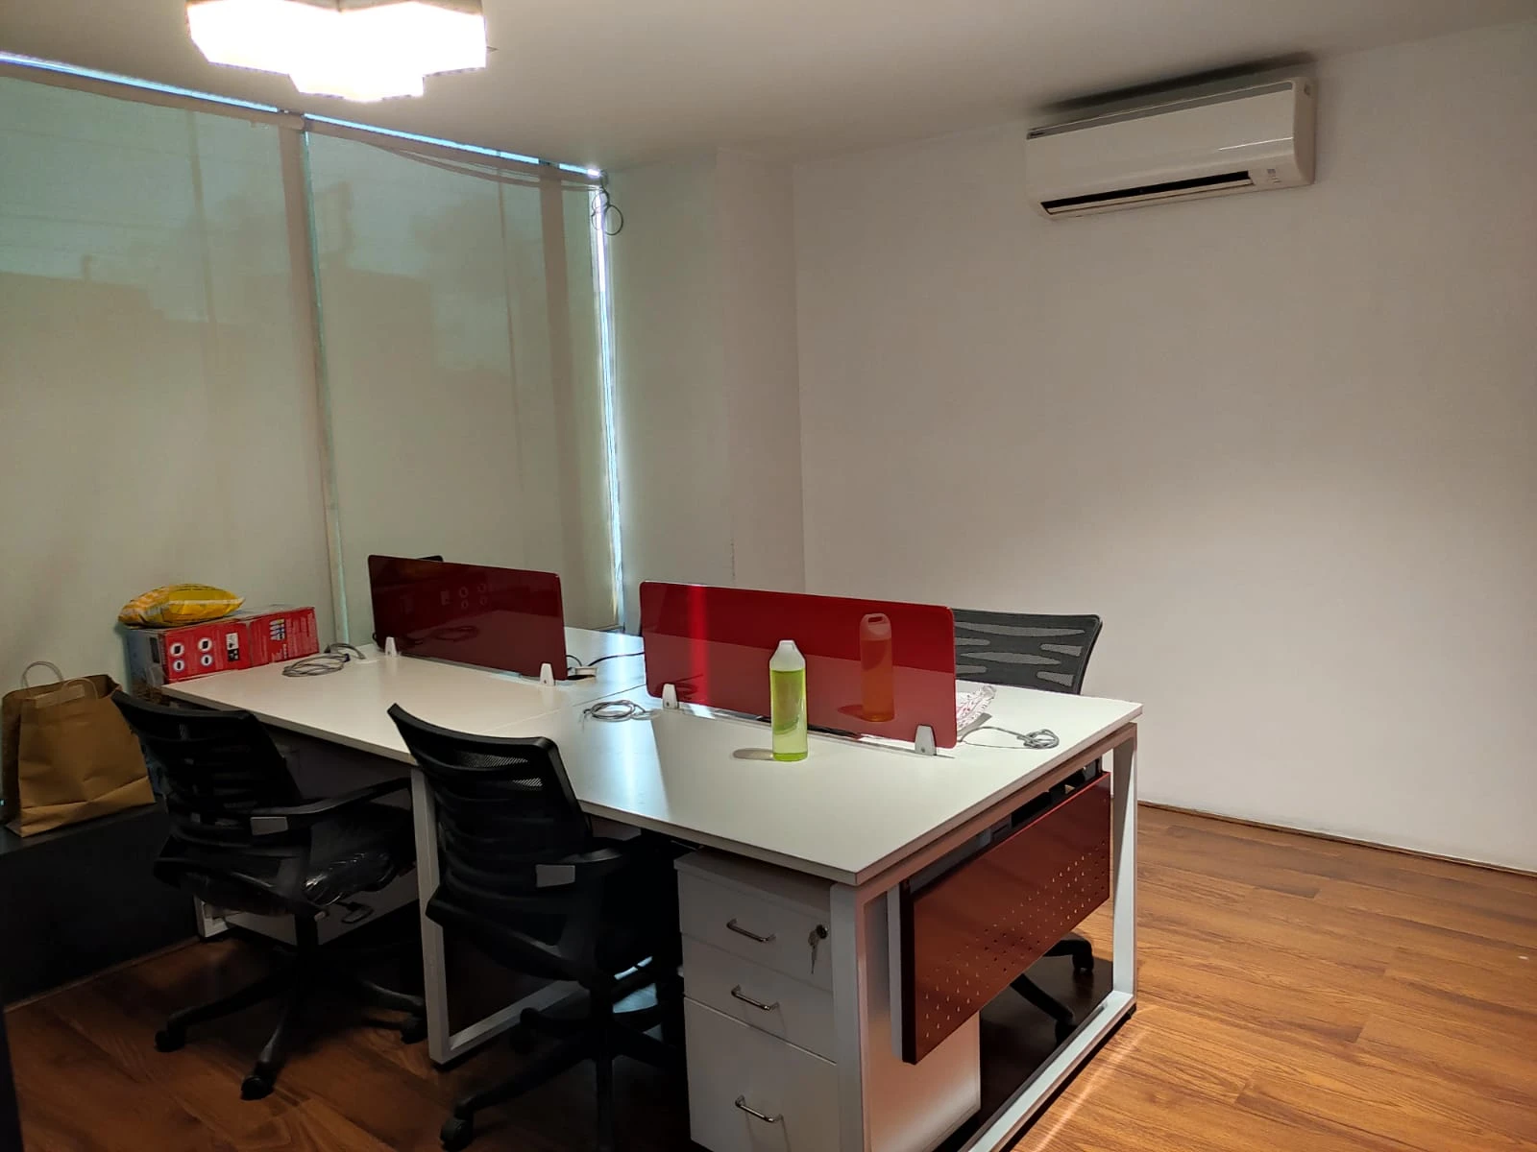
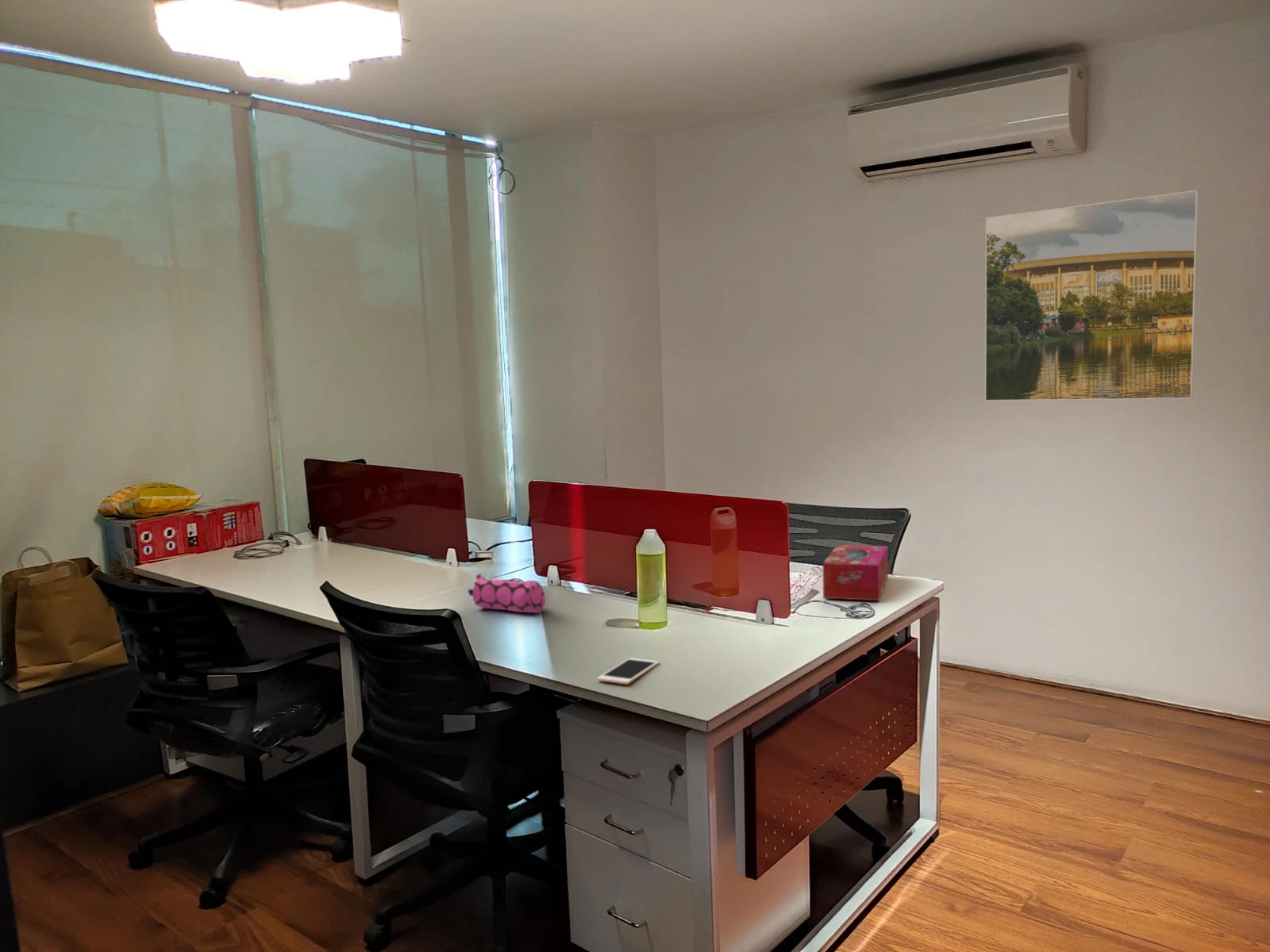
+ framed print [984,190,1199,401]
+ cell phone [597,657,660,685]
+ tissue box [822,544,889,601]
+ pencil case [468,573,546,614]
